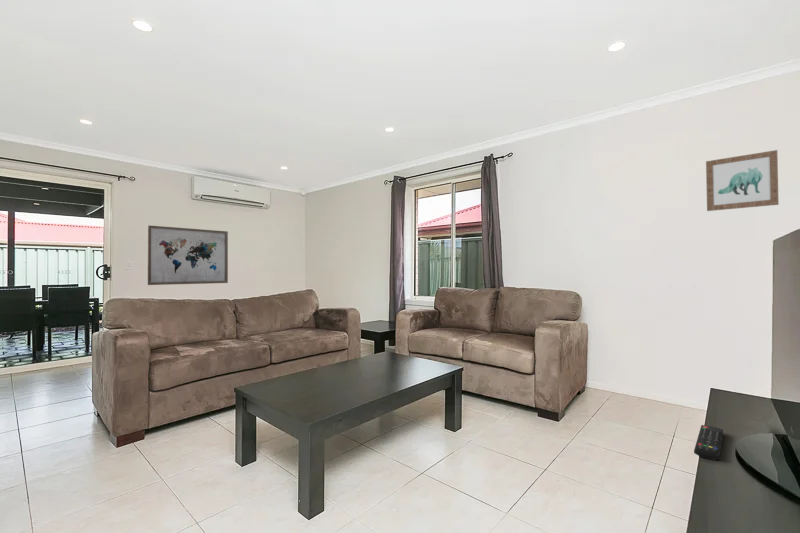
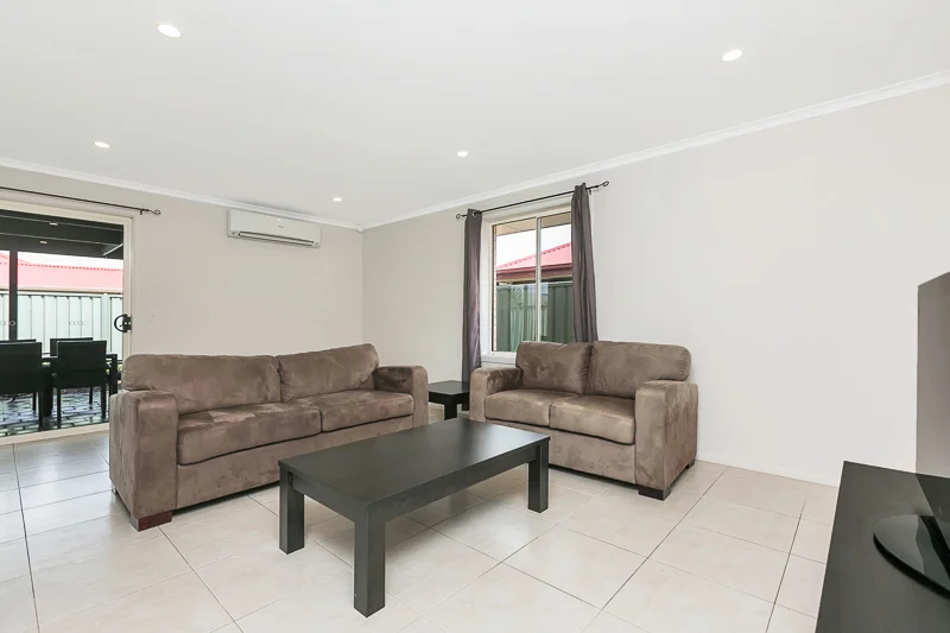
- remote control [693,424,724,461]
- wall art [705,149,780,212]
- wall art [147,224,229,286]
